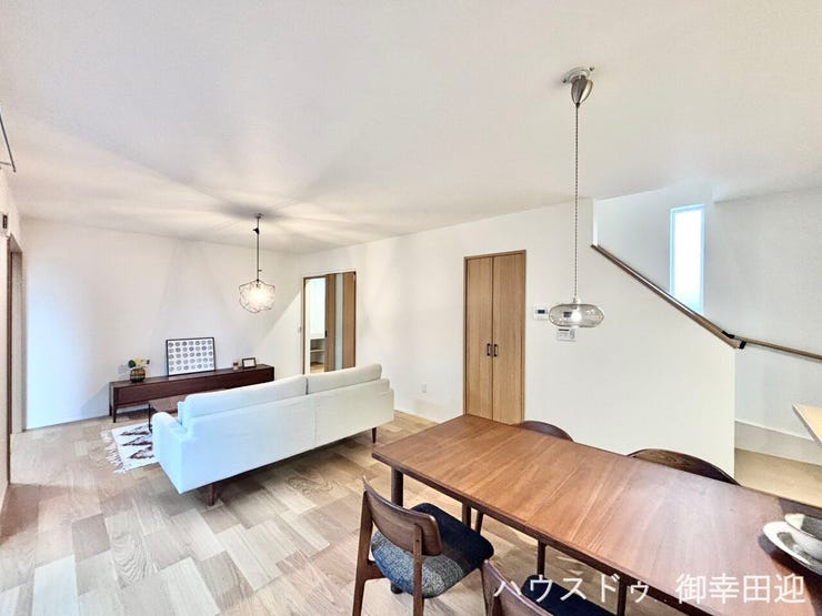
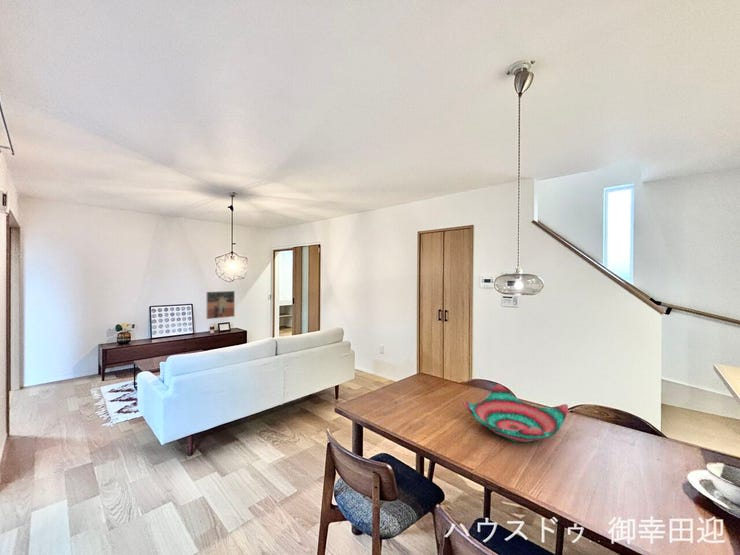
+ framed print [205,290,236,320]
+ decorative bowl [461,383,569,443]
